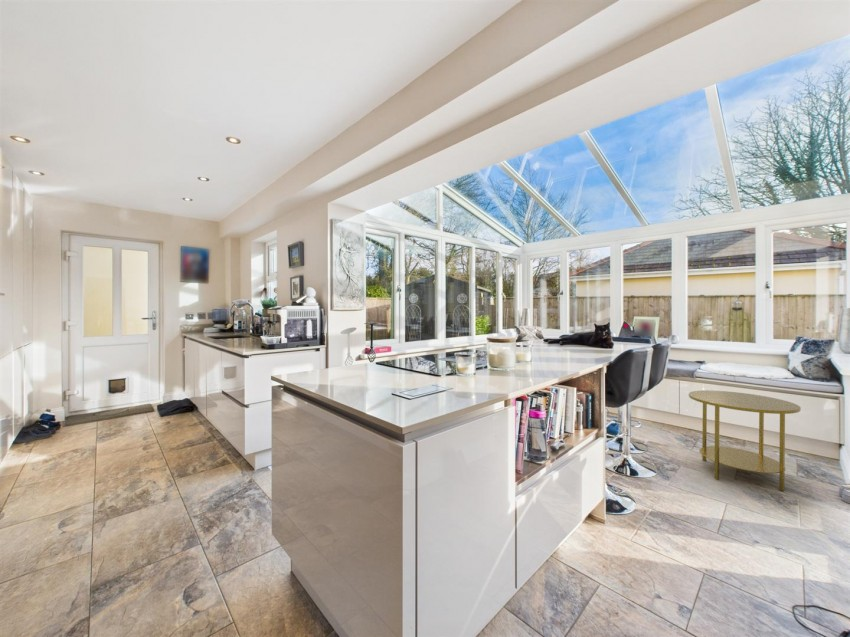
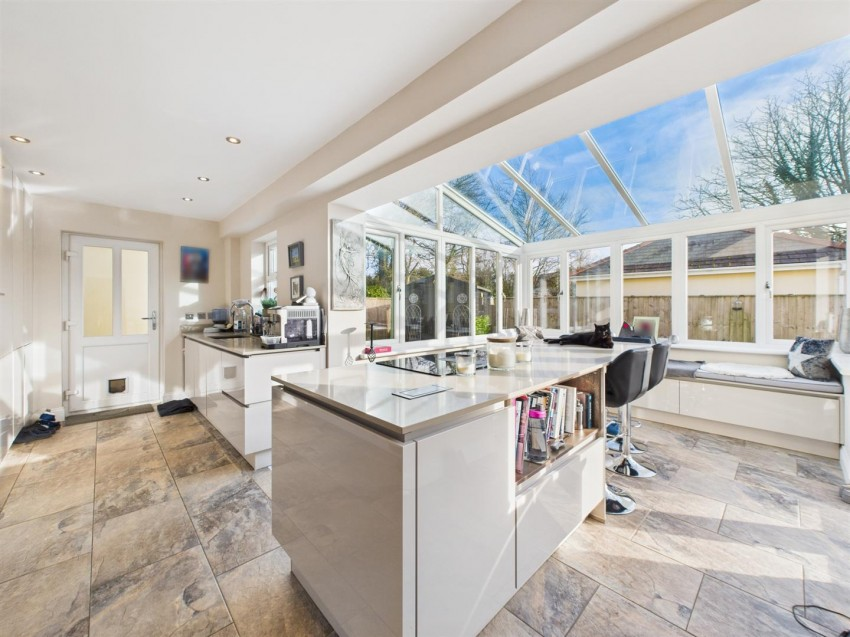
- side table [688,389,802,492]
